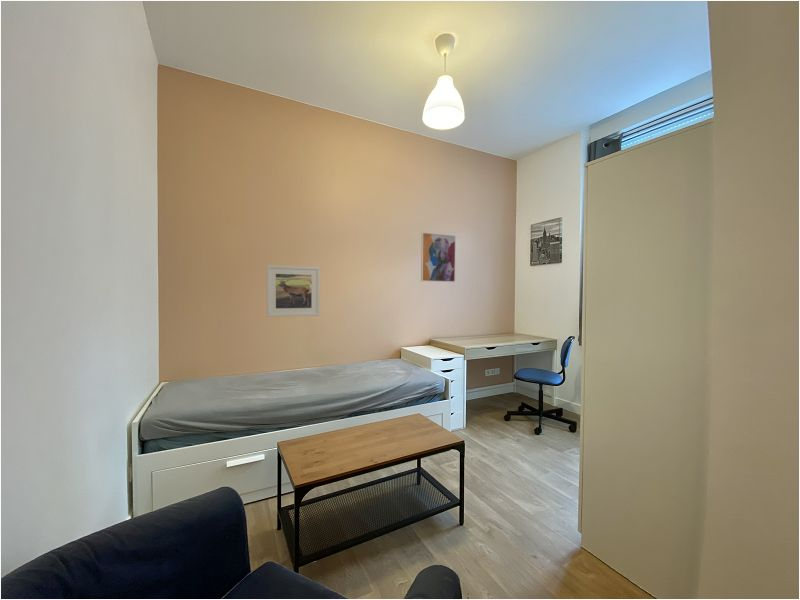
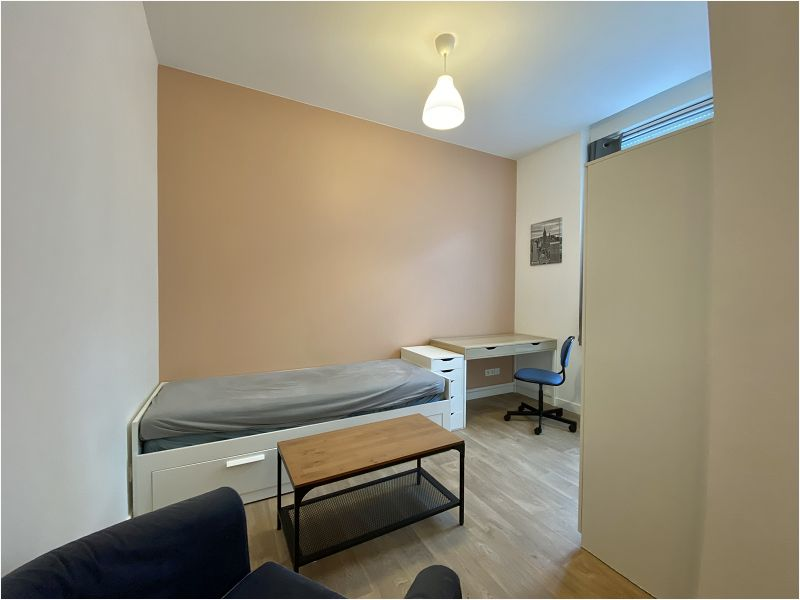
- wall art [420,231,457,283]
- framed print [266,264,321,318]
